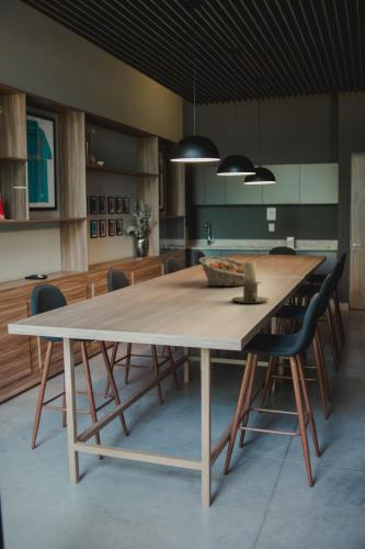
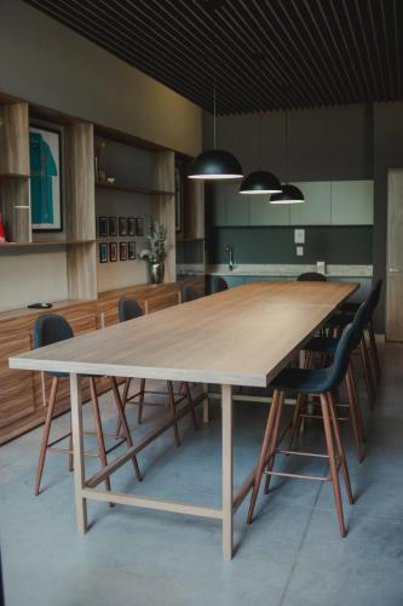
- candle holder [231,261,271,304]
- fruit basket [197,256,244,288]
